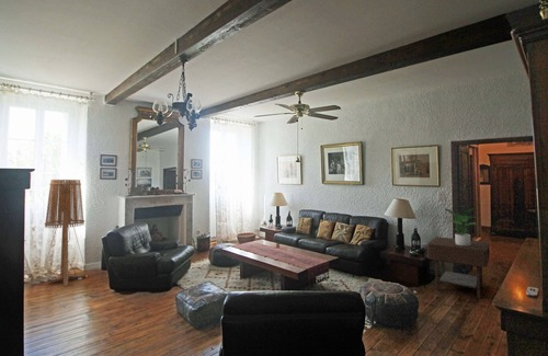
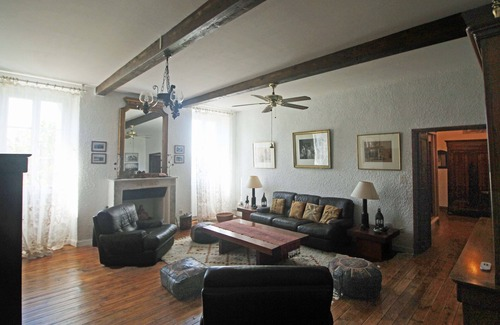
- side table [426,236,491,299]
- floor lamp [38,179,88,287]
- potted plant [444,207,478,246]
